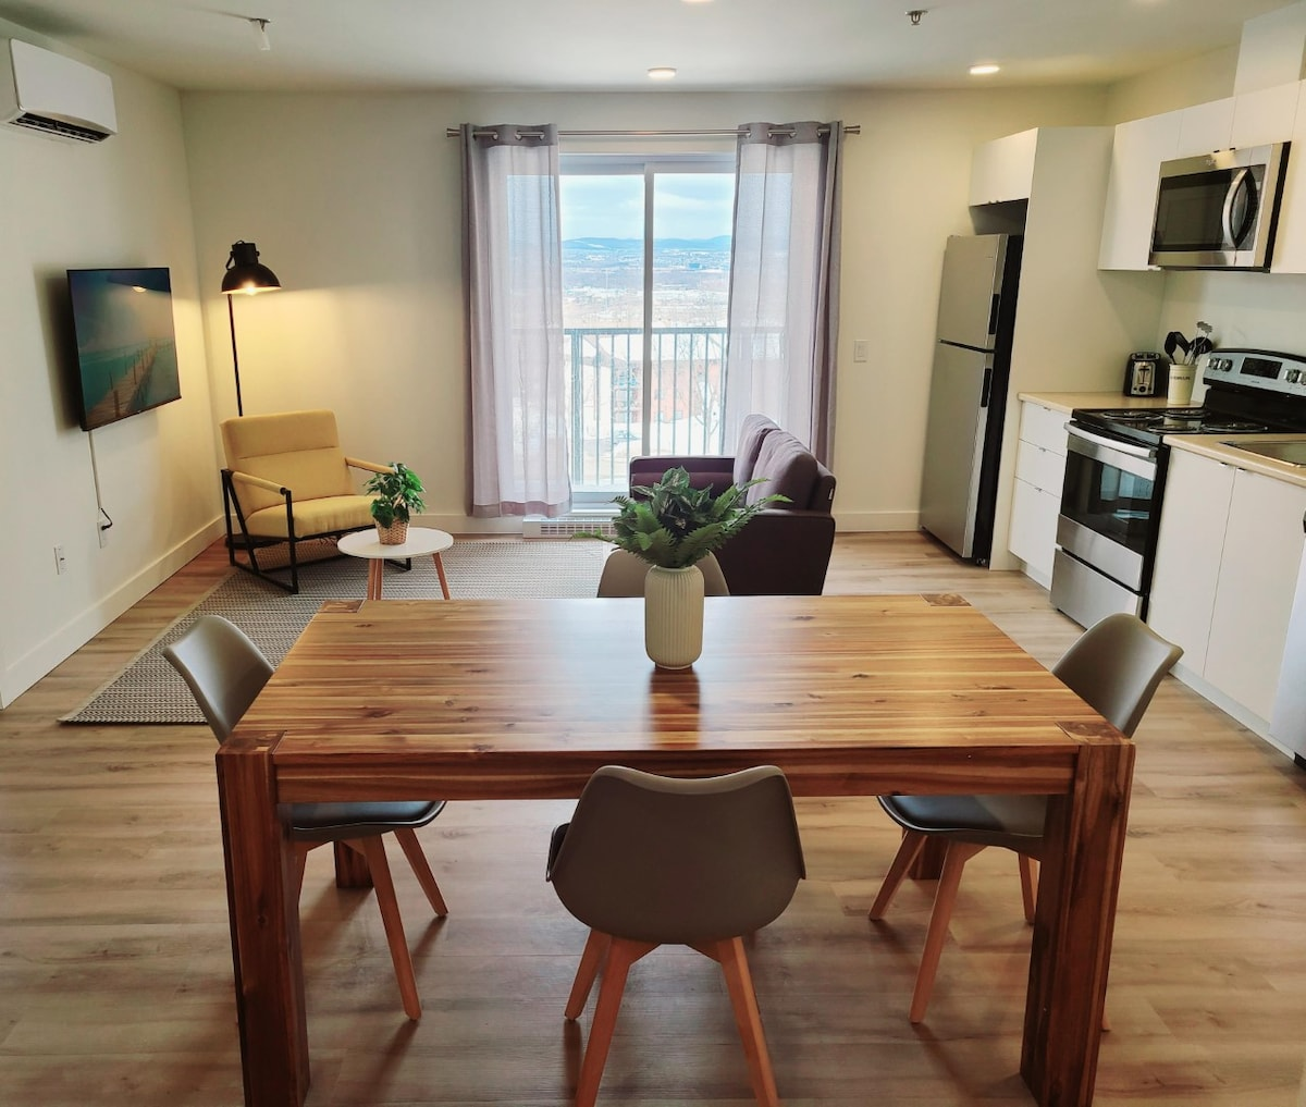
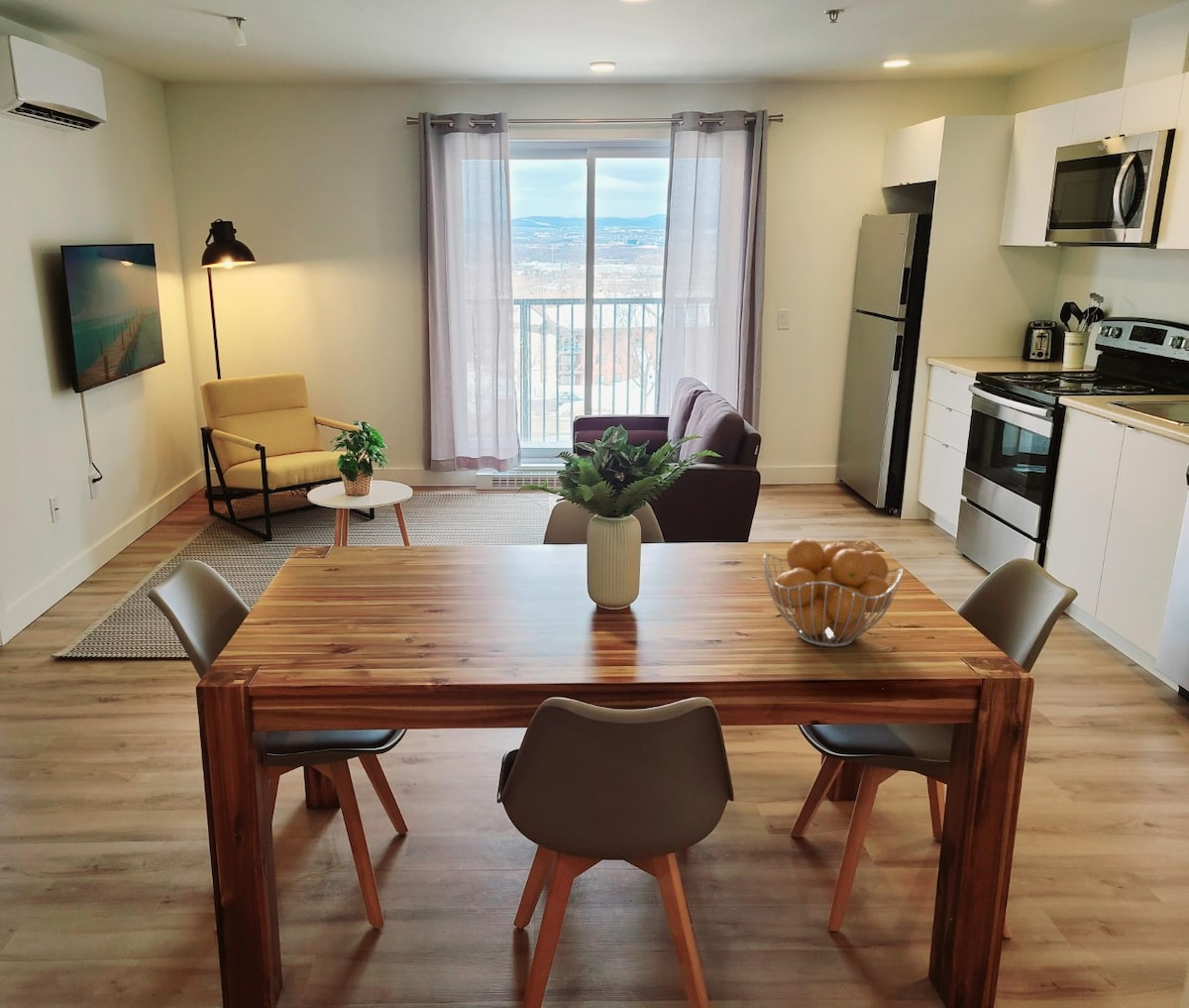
+ fruit basket [762,537,904,648]
